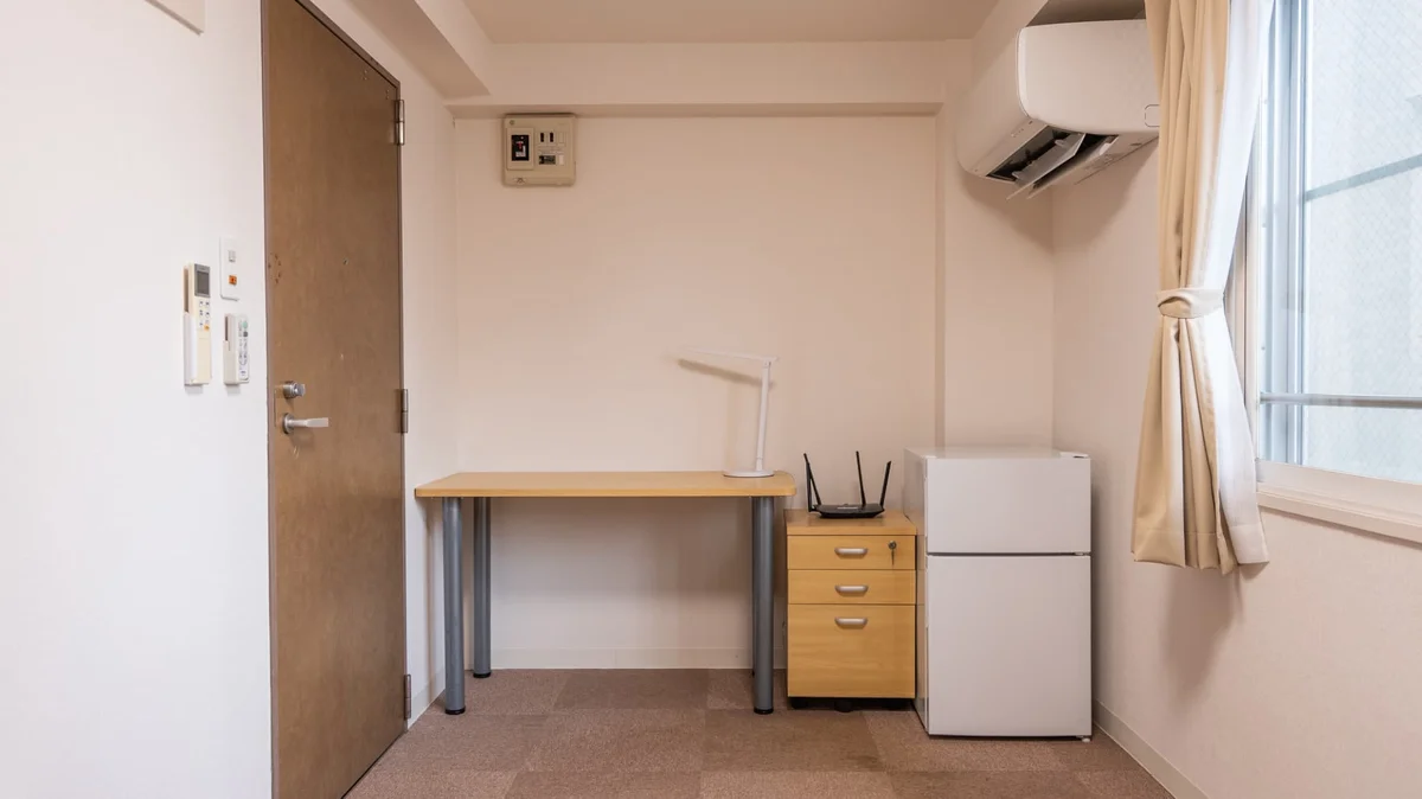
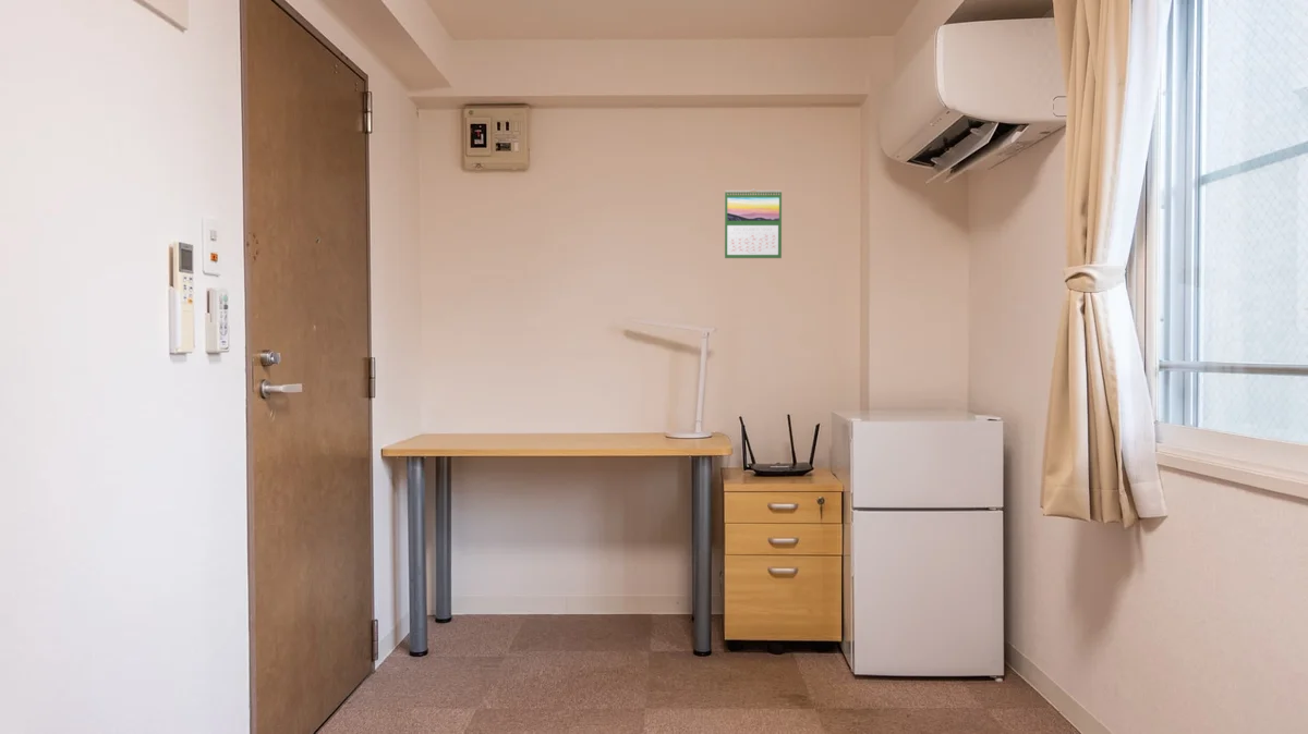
+ calendar [724,188,783,259]
